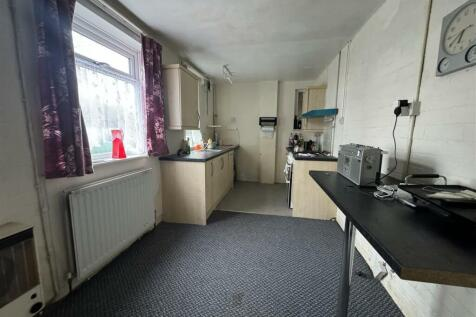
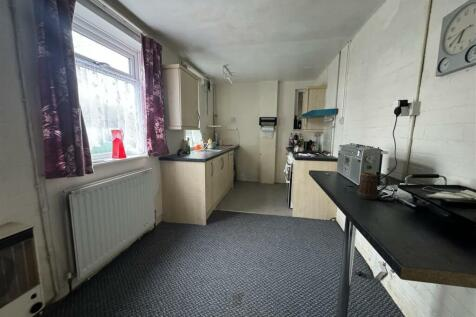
+ mug [356,171,390,200]
